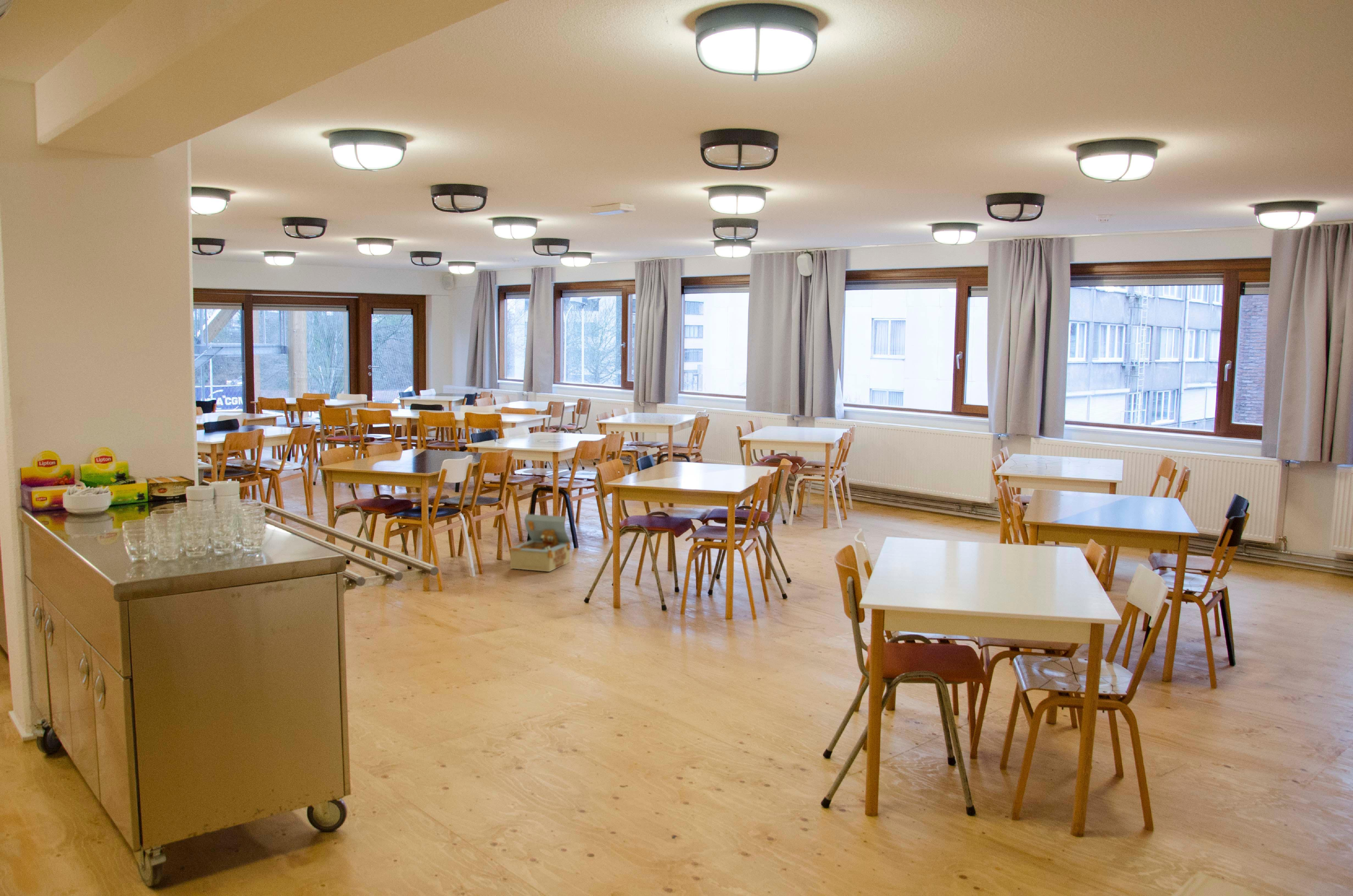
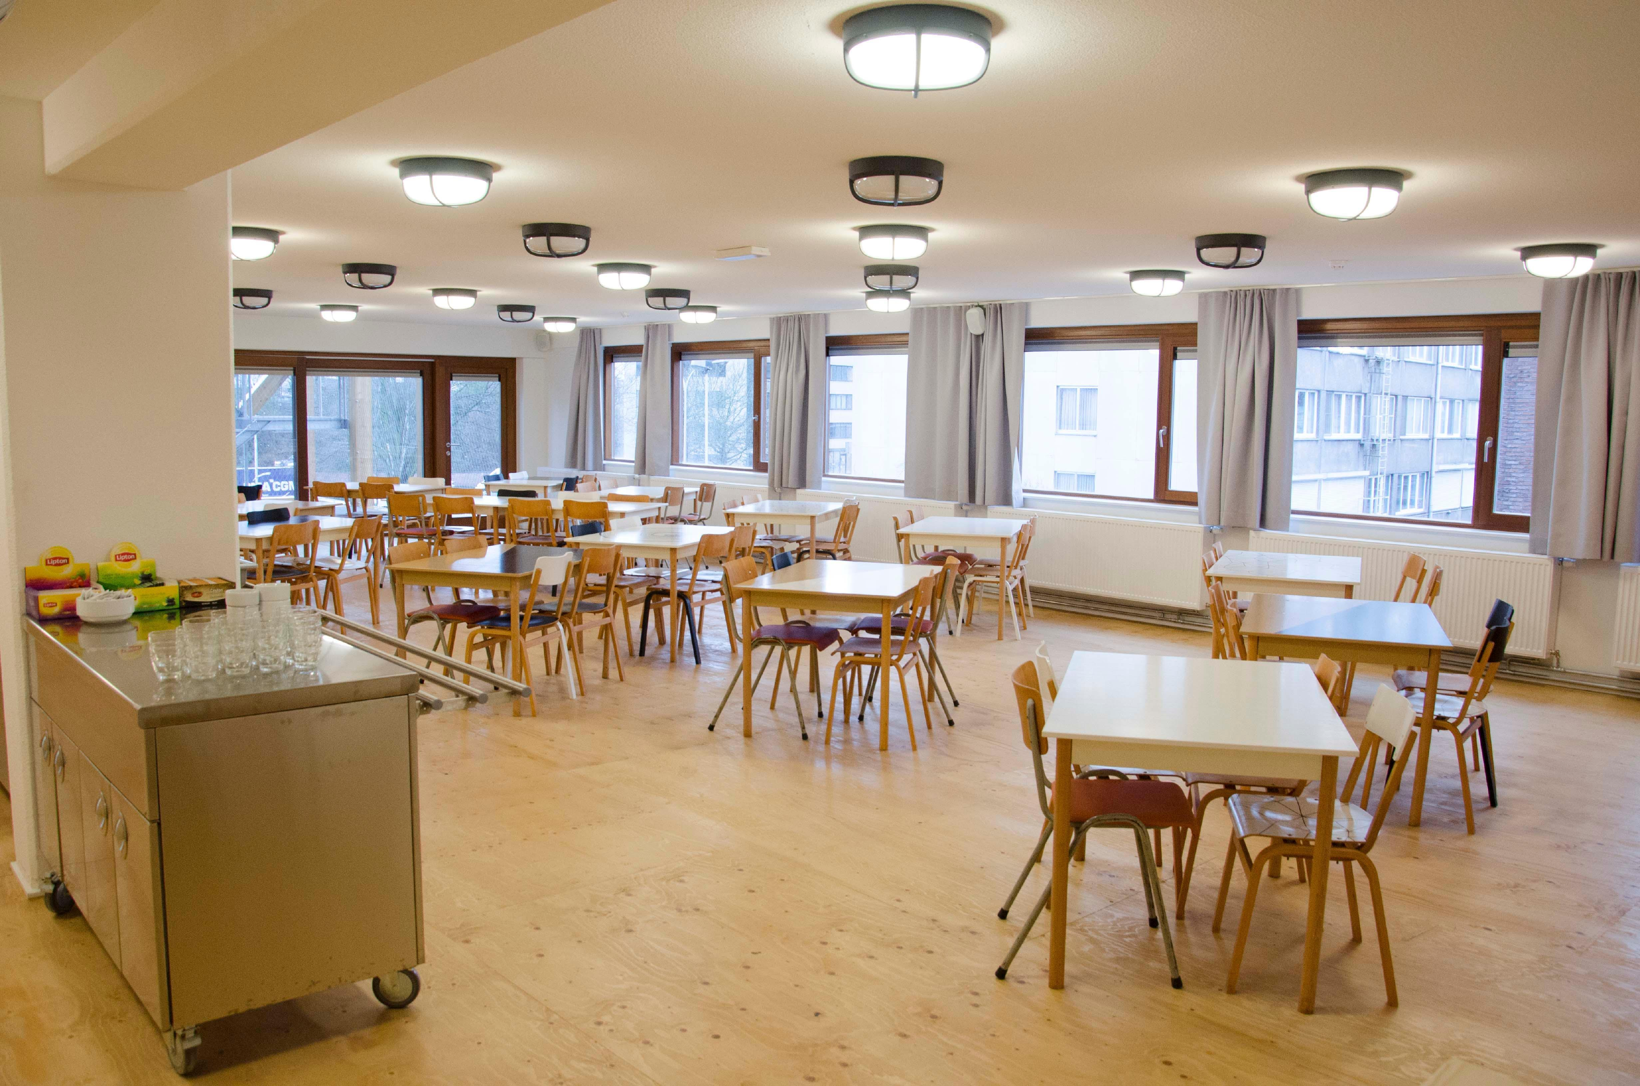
- cardboard box [509,514,572,572]
